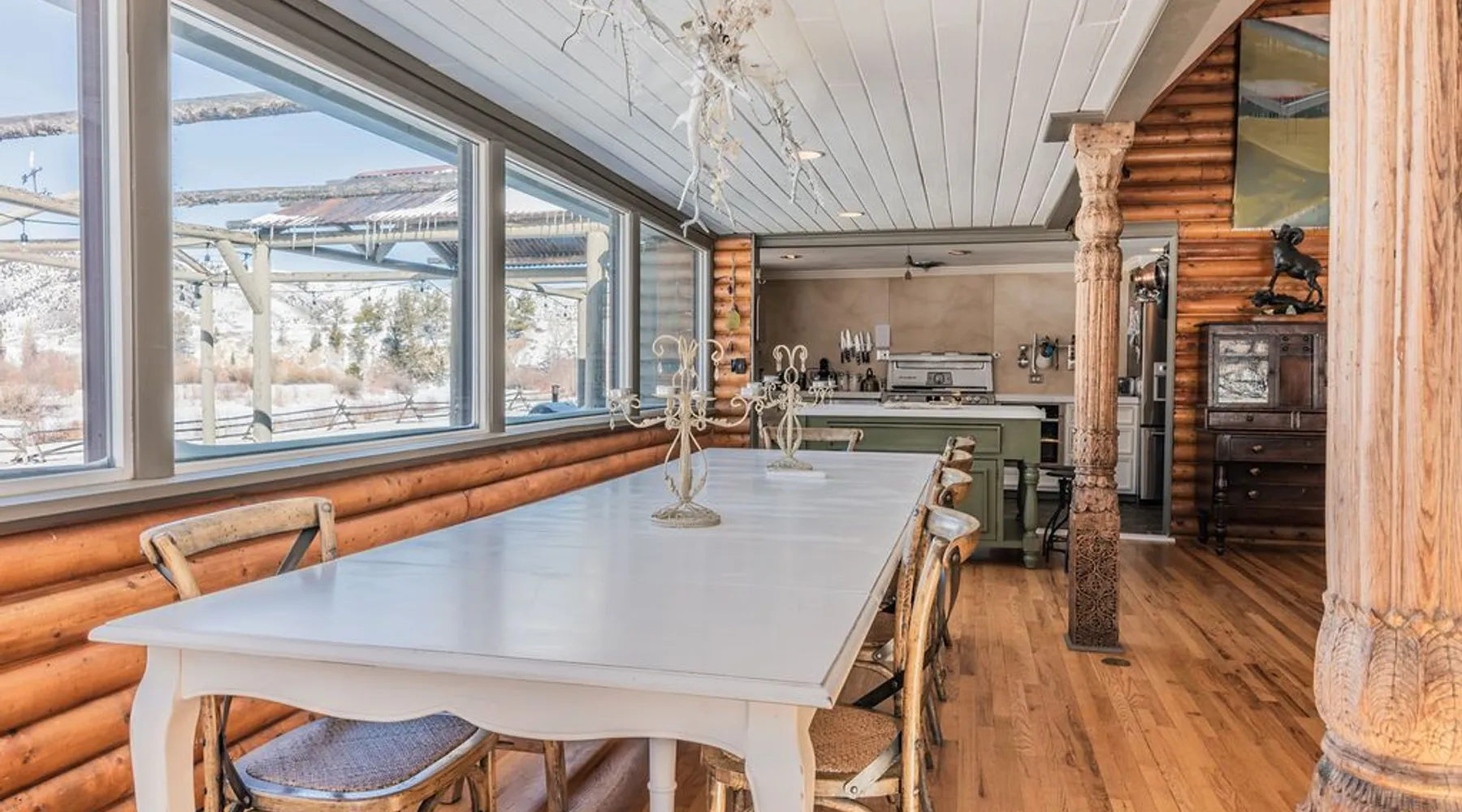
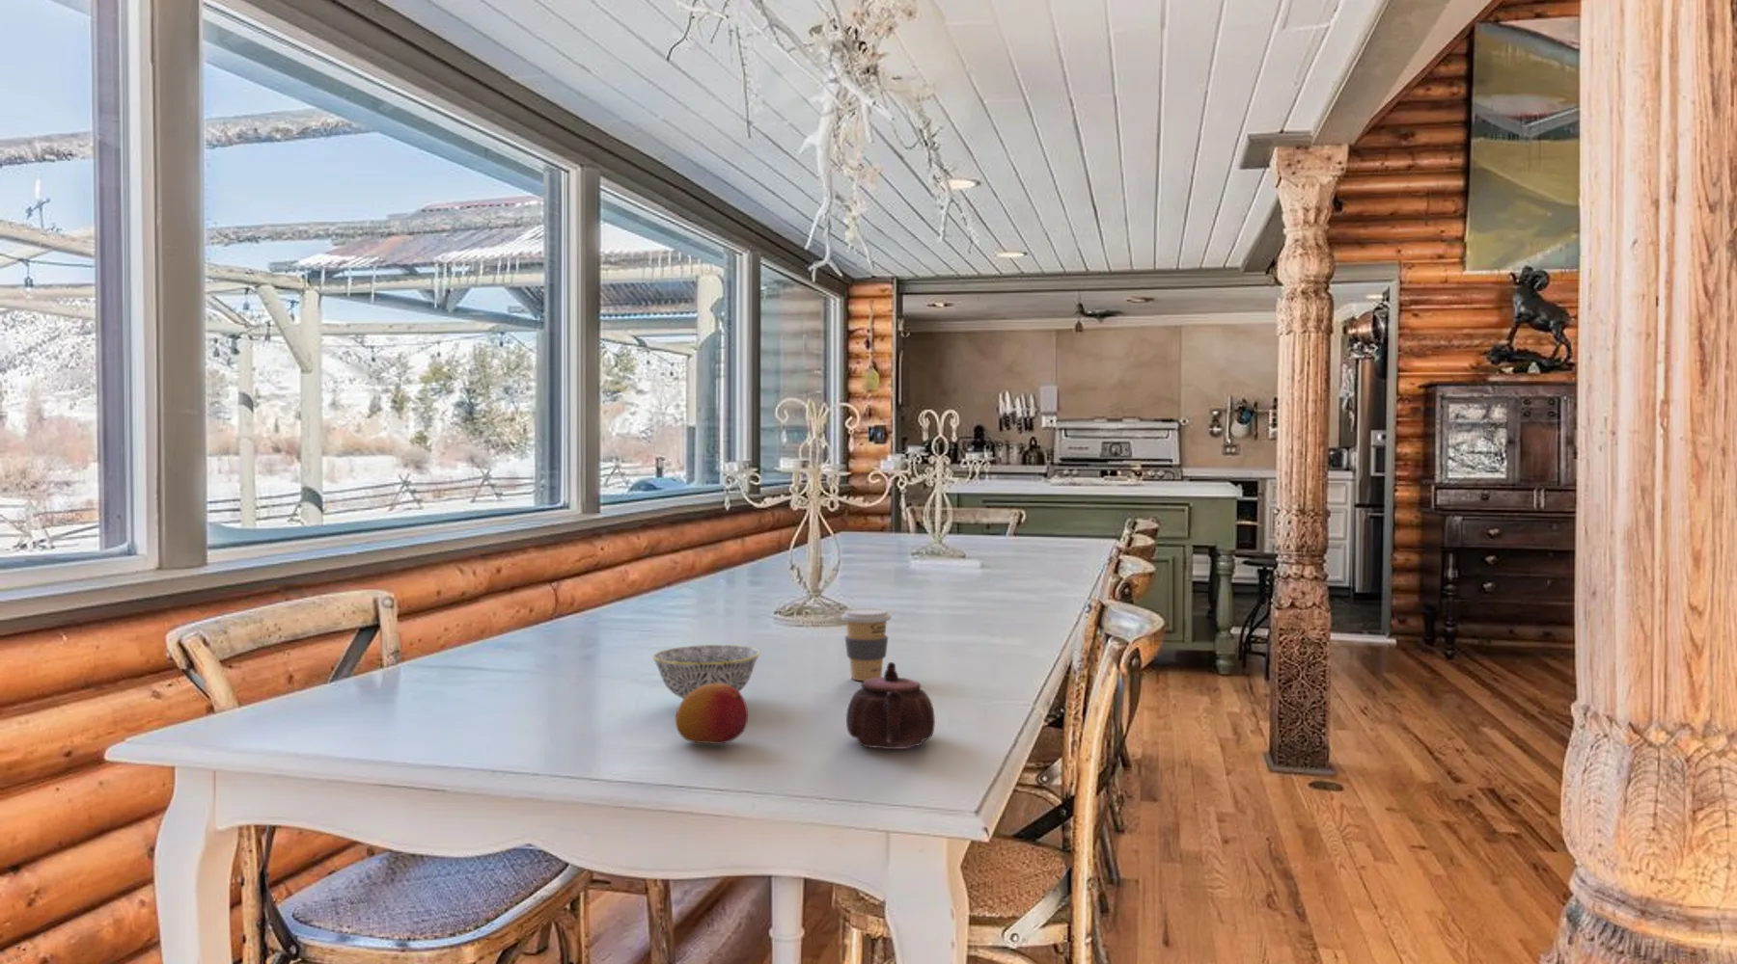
+ coffee cup [840,608,891,681]
+ teapot [846,661,936,750]
+ bowl [651,643,762,700]
+ fruit [675,684,749,746]
